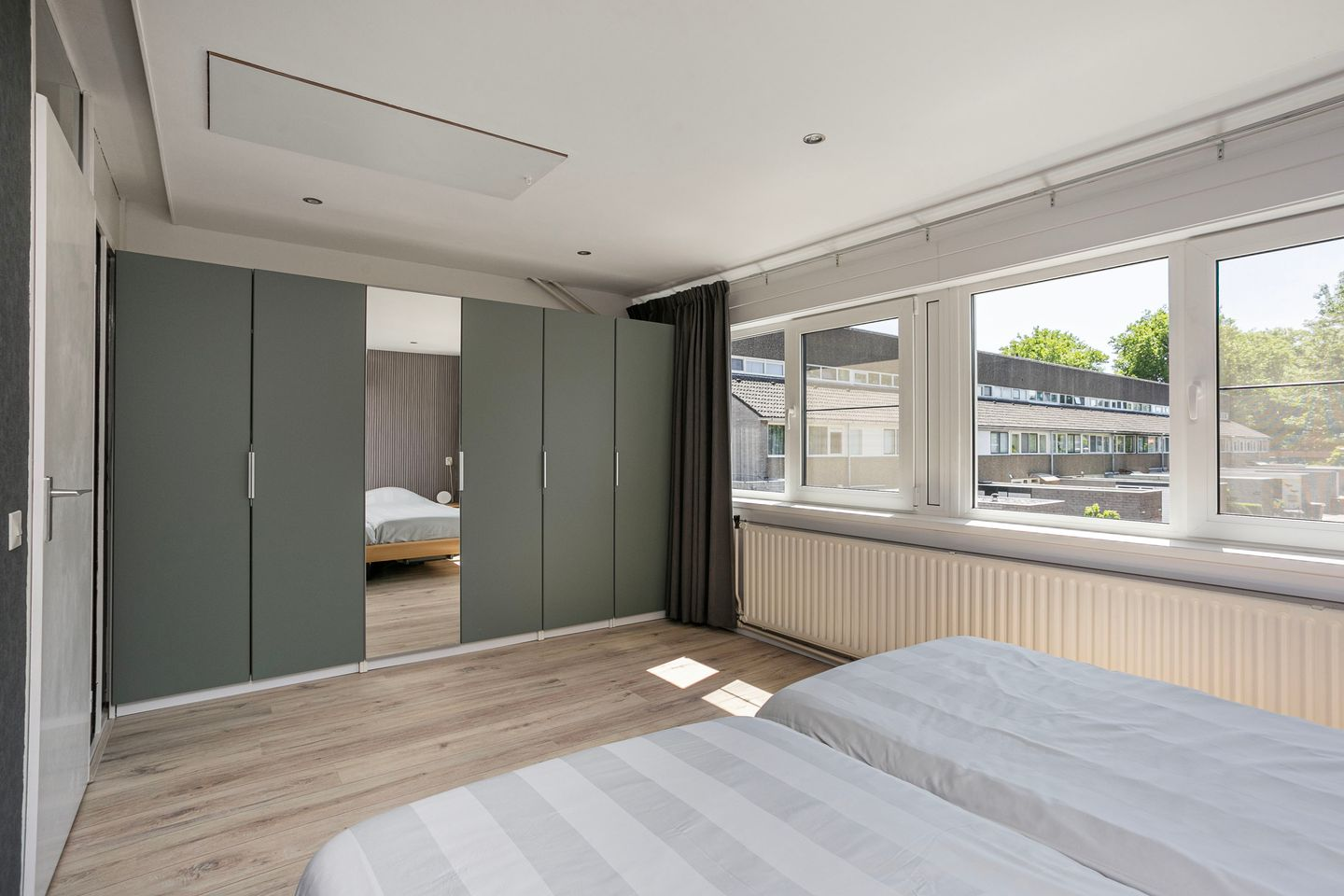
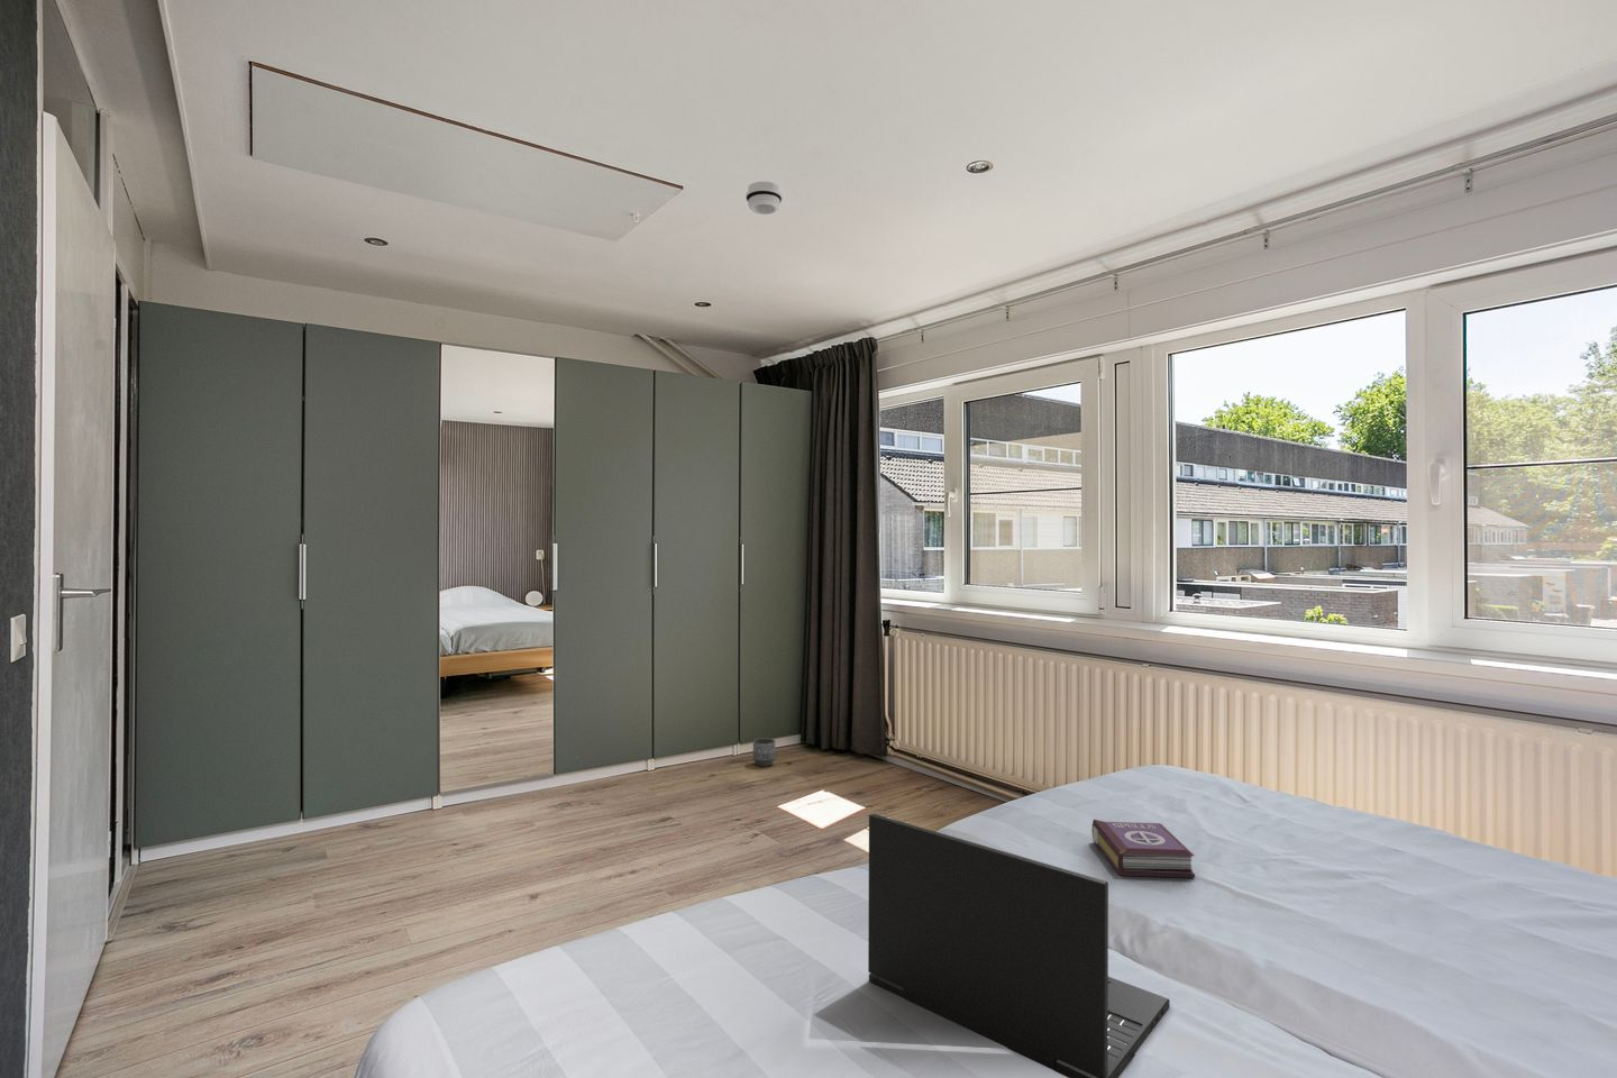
+ book [1090,818,1196,878]
+ laptop [867,813,1171,1078]
+ smoke detector [745,180,783,215]
+ planter [752,736,776,766]
